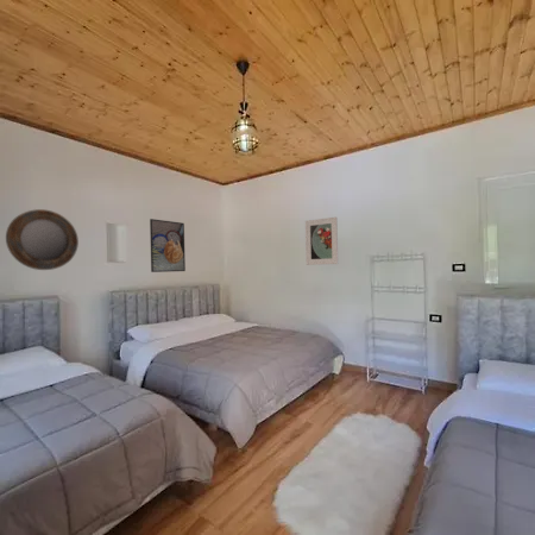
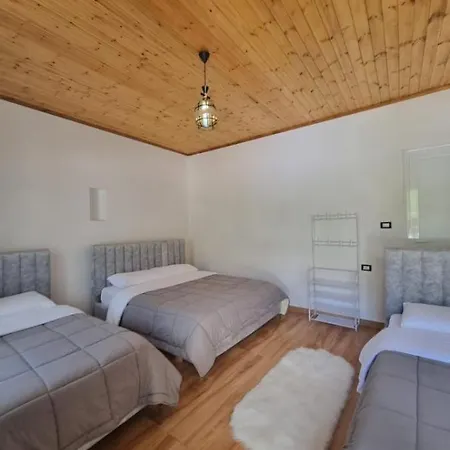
- home mirror [5,208,80,271]
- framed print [304,216,339,266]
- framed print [149,218,187,273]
